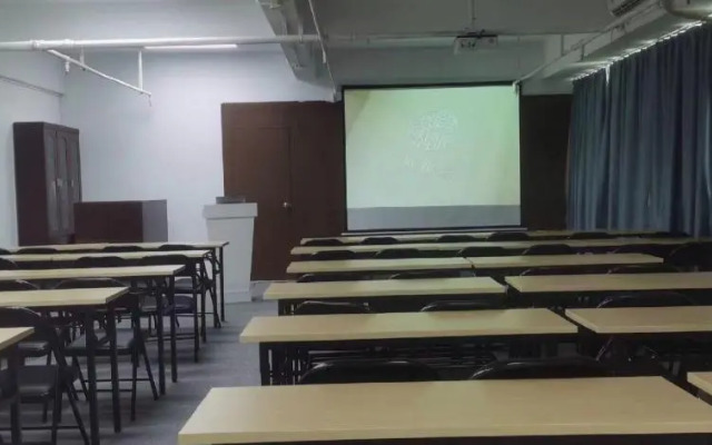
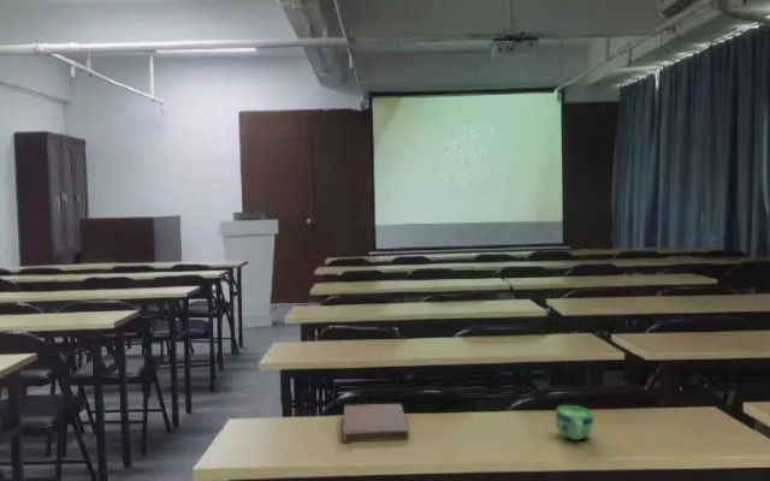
+ notebook [342,403,410,445]
+ cup [555,404,596,441]
